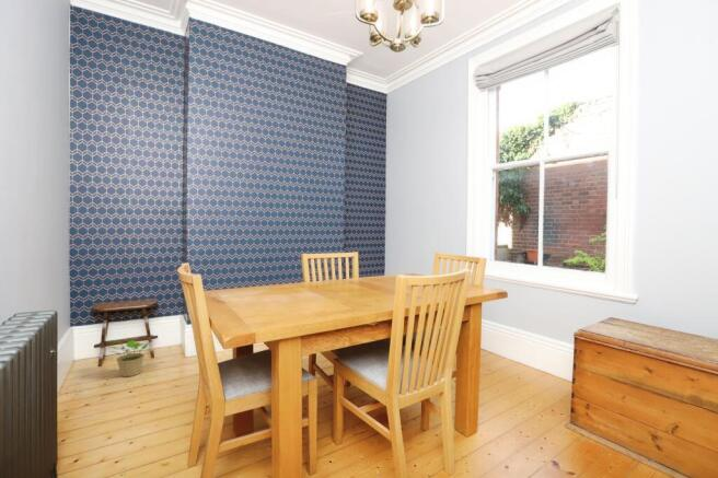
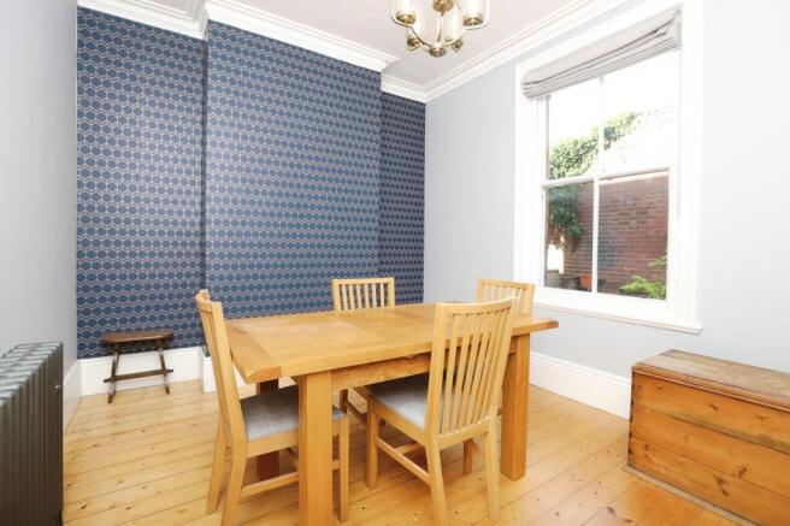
- potted plant [108,337,151,377]
